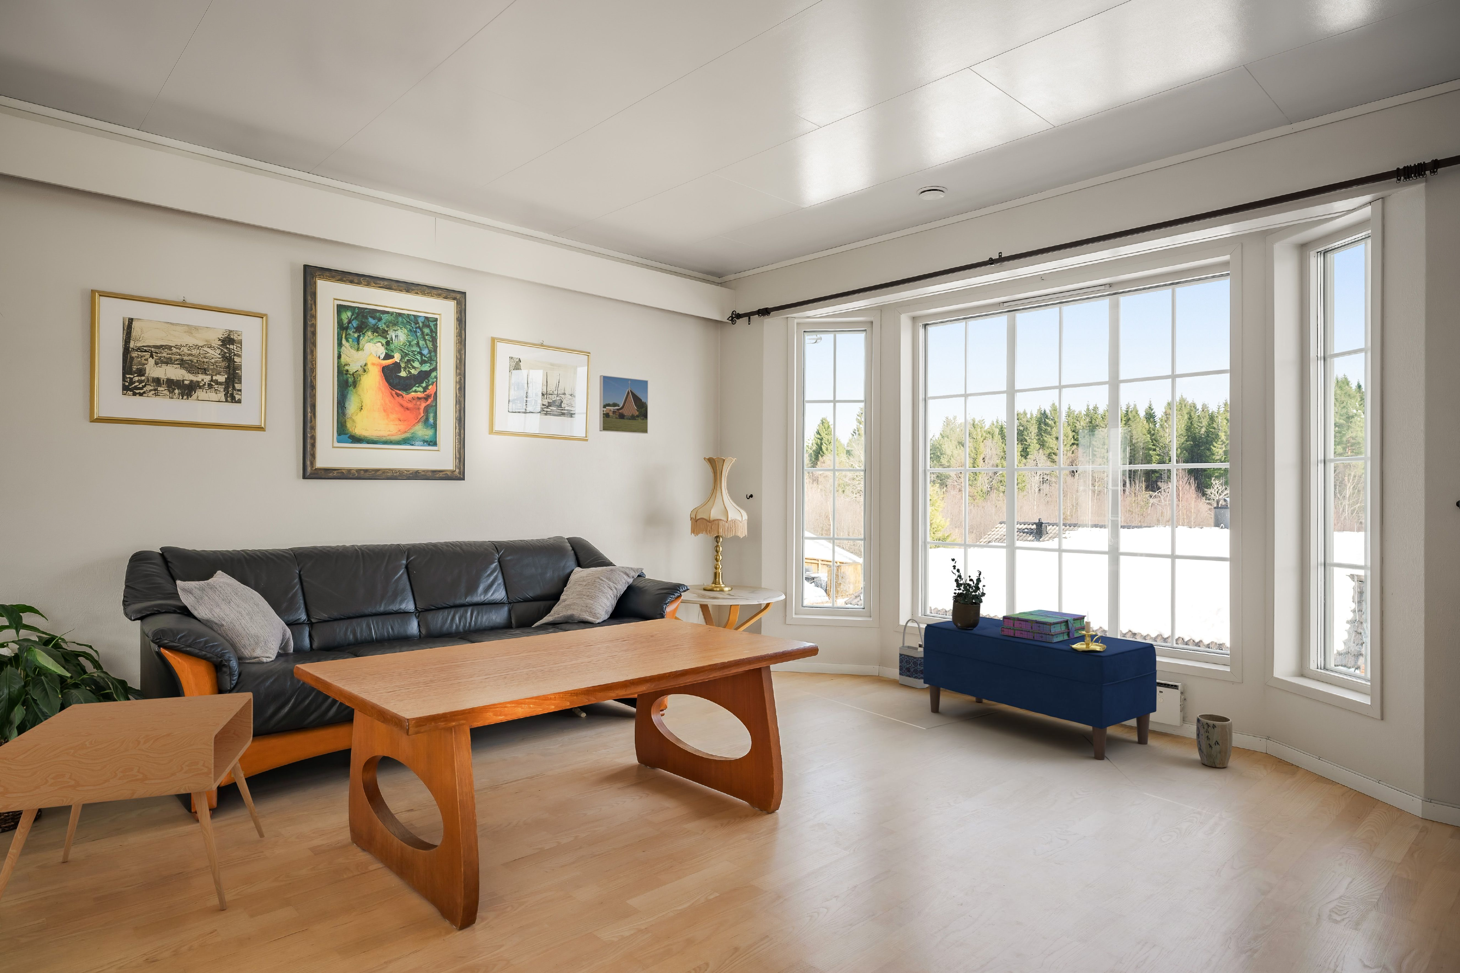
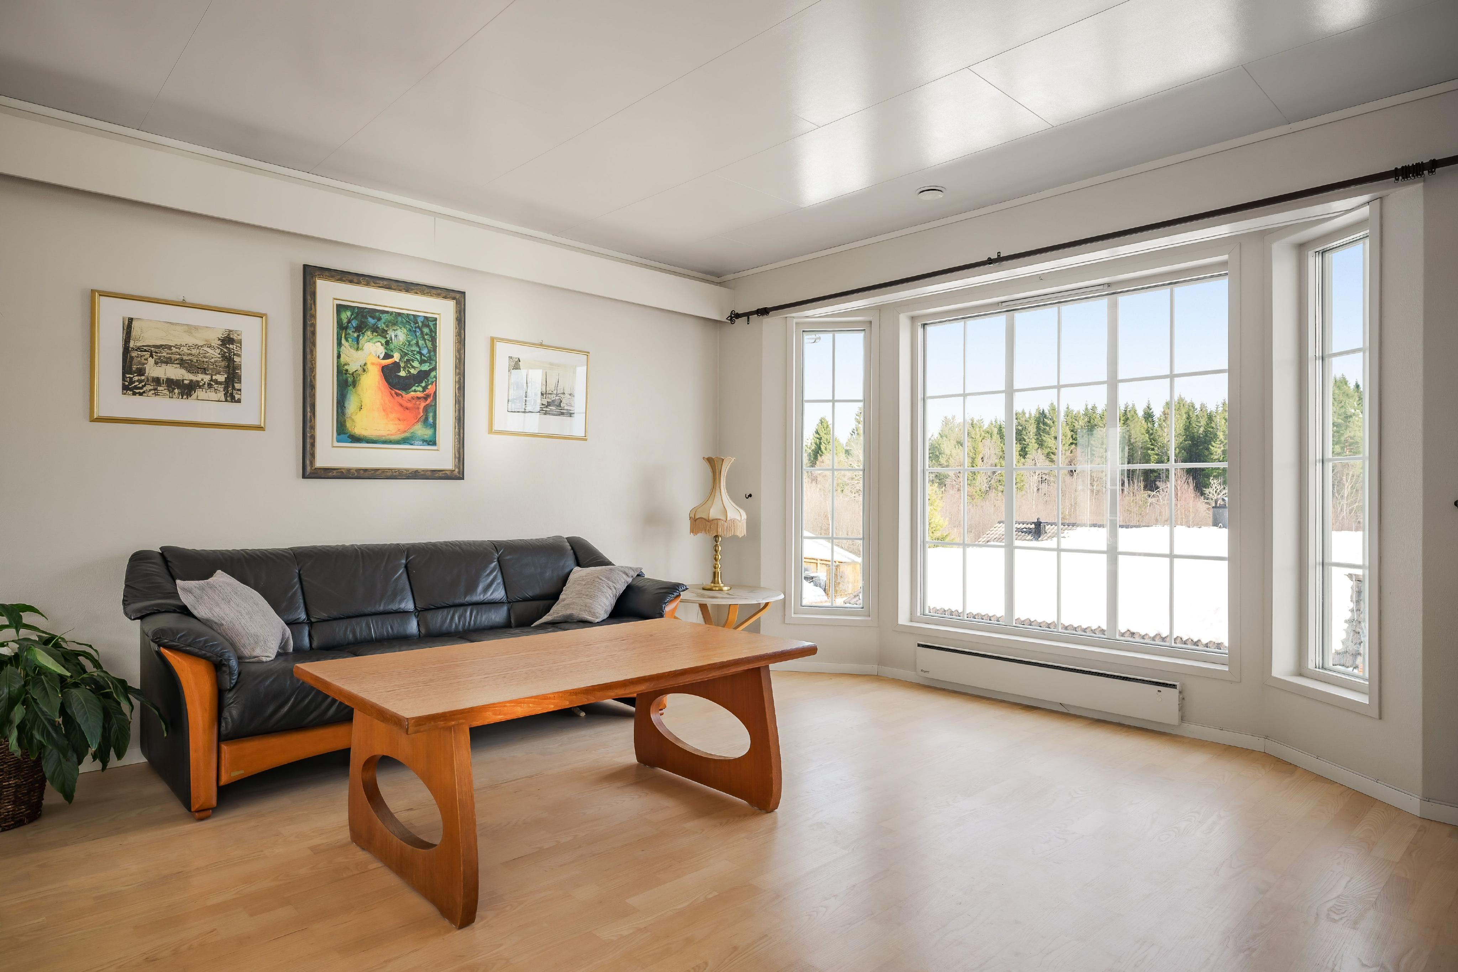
- candle holder [1069,610,1106,653]
- potted plant [951,558,986,630]
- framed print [600,375,649,434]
- bag [898,618,929,688]
- side table [0,692,265,910]
- bench [923,616,1157,760]
- stack of books [999,609,1086,643]
- plant pot [1196,713,1233,768]
